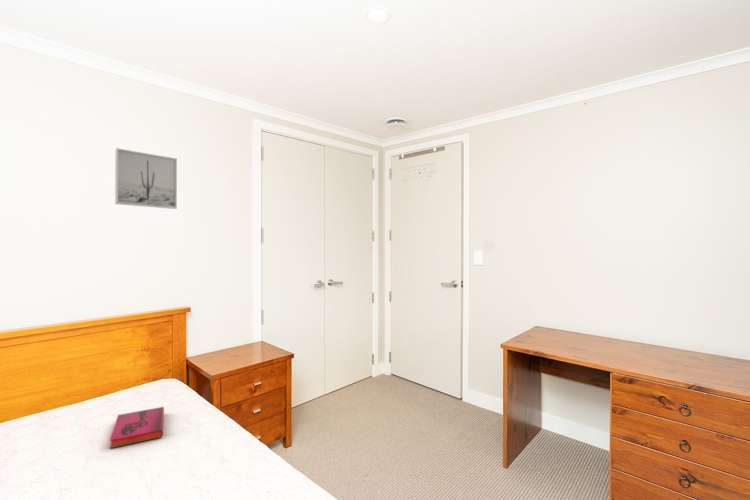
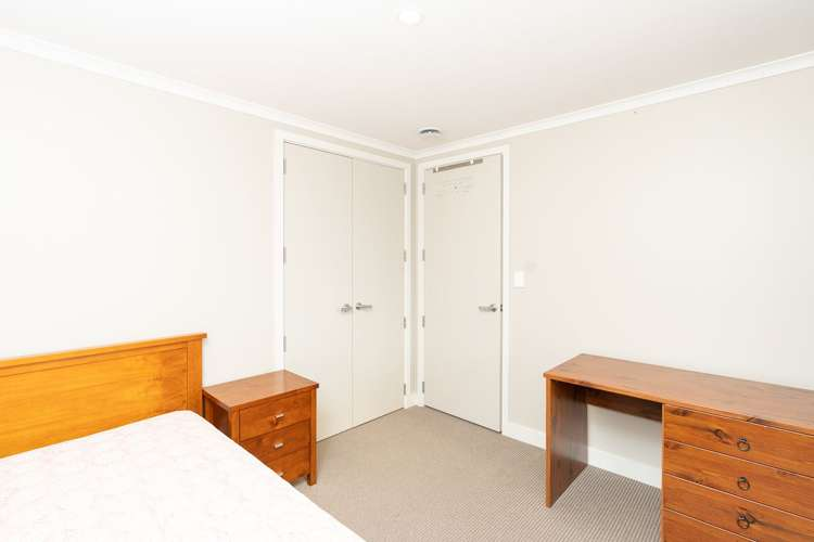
- hardback book [109,406,165,449]
- wall art [114,147,178,210]
